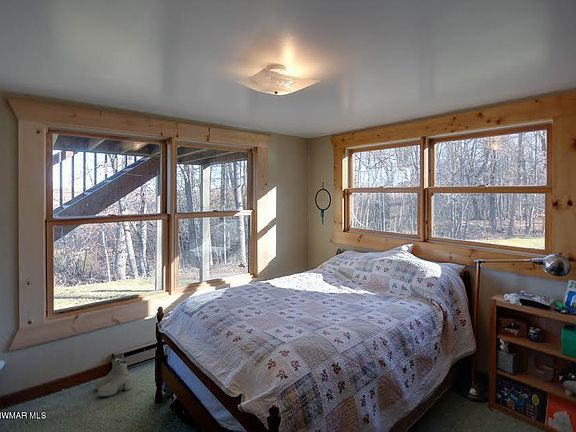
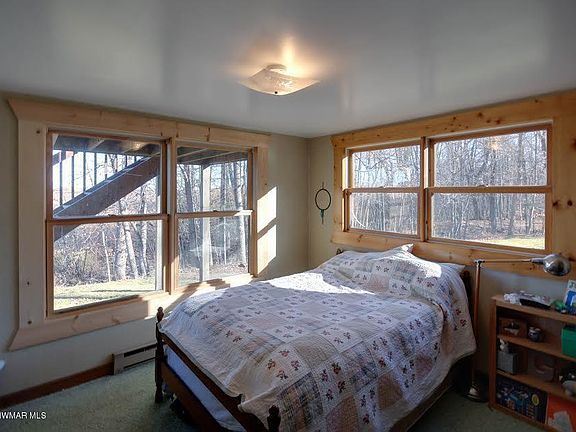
- boots [94,356,133,398]
